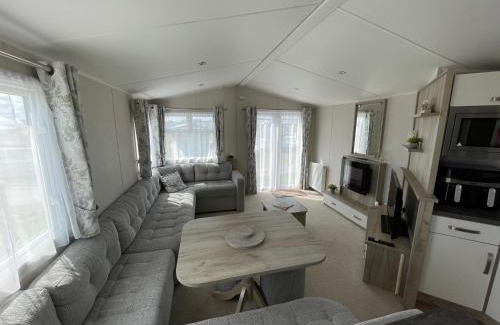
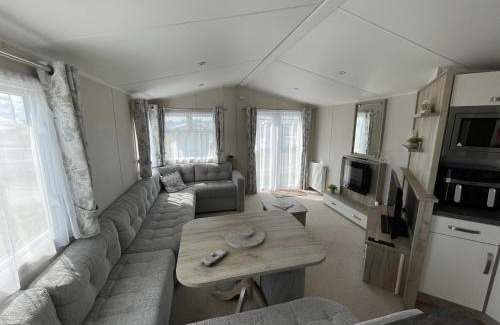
+ remote control [200,248,227,267]
